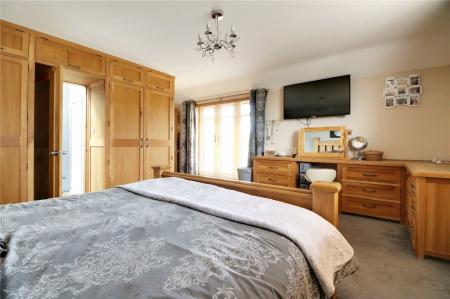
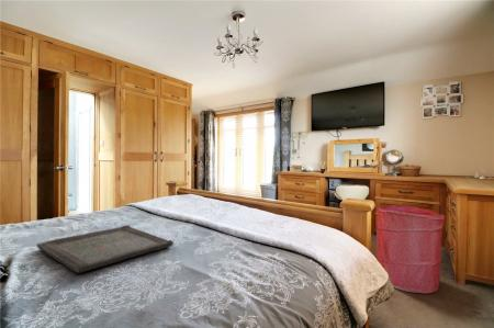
+ serving tray [36,224,175,274]
+ laundry hamper [375,204,446,294]
